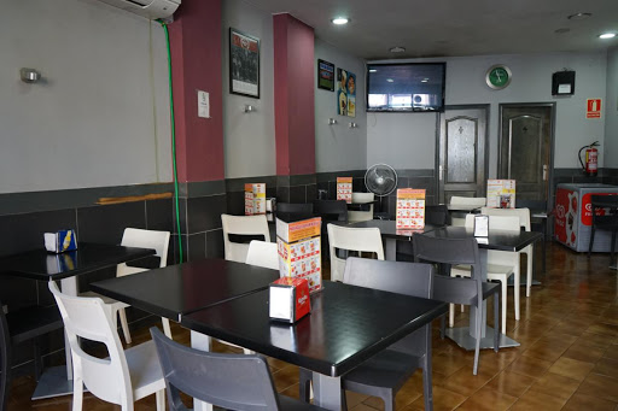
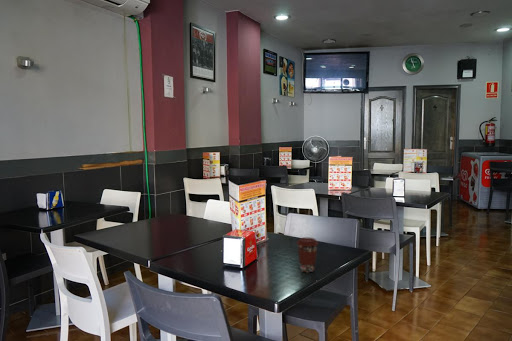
+ coffee cup [296,237,320,273]
